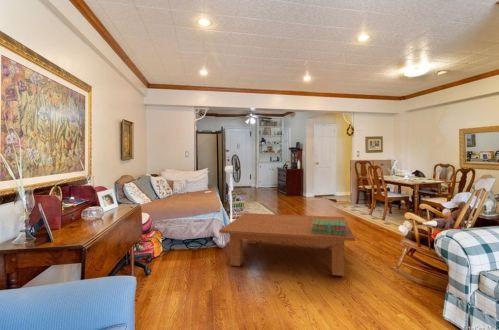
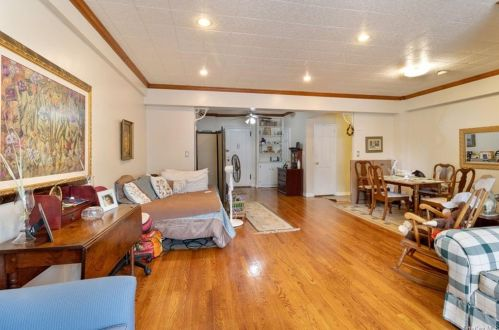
- coffee table [218,212,356,277]
- stack of books [311,219,347,235]
